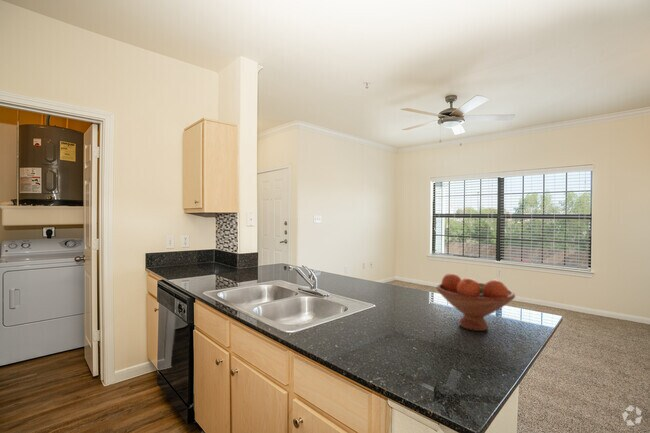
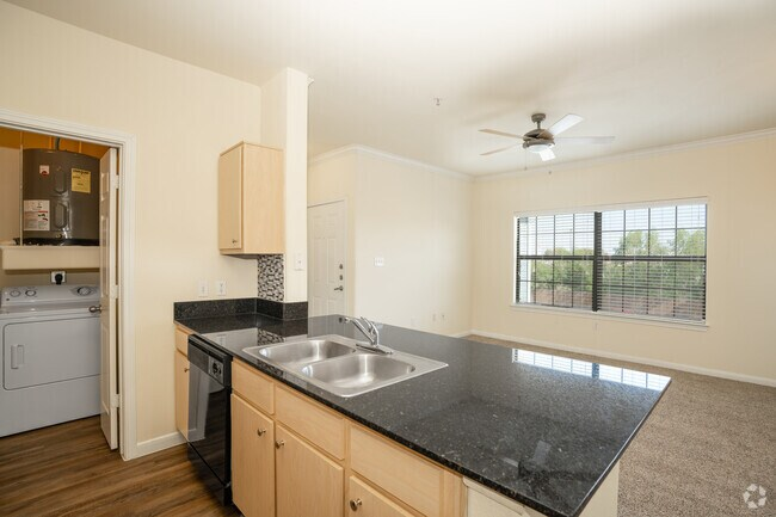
- fruit bowl [435,273,516,332]
